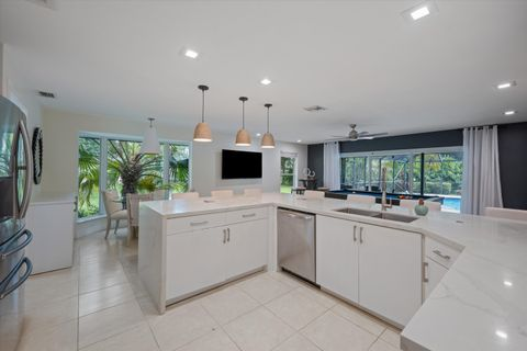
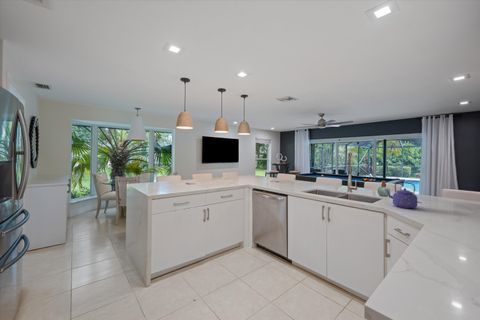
+ kettle [384,181,418,209]
